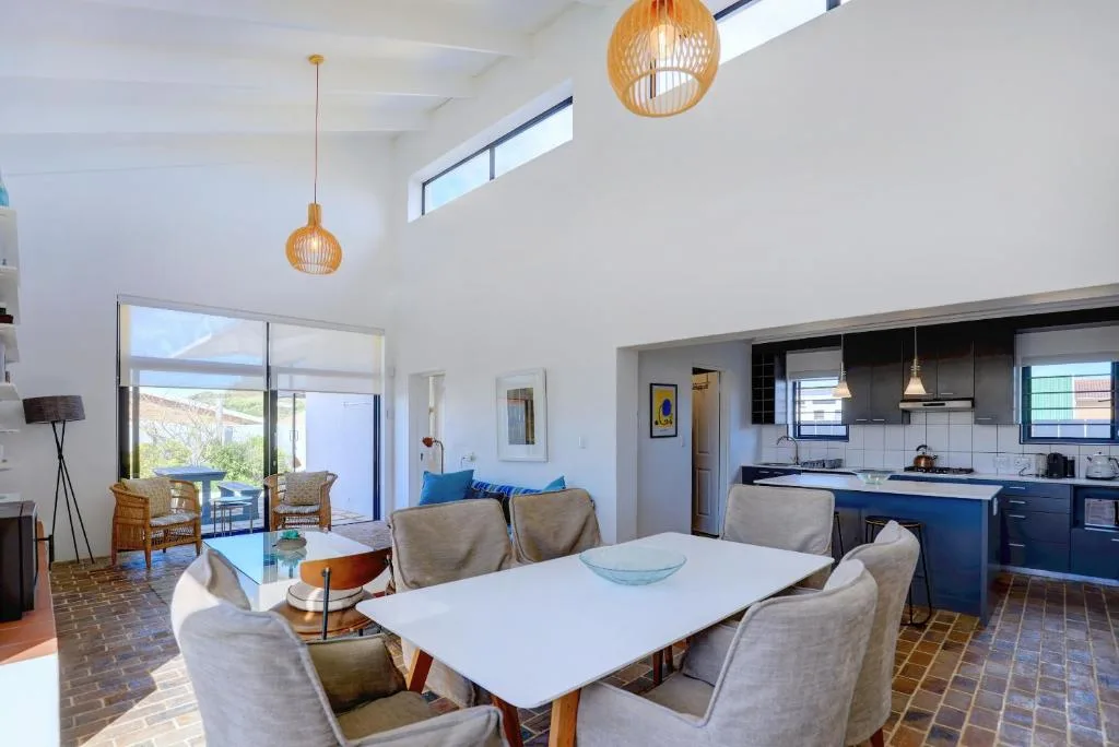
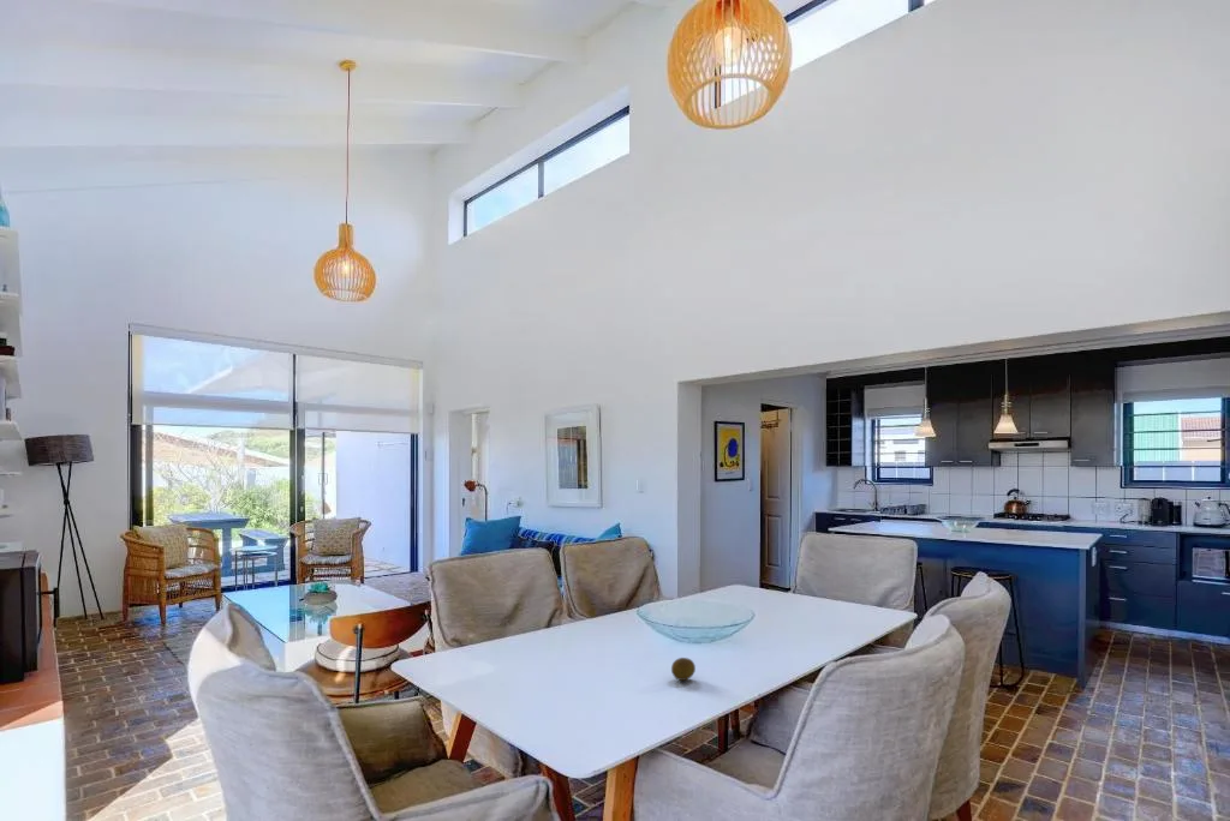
+ fruit [670,657,697,682]
